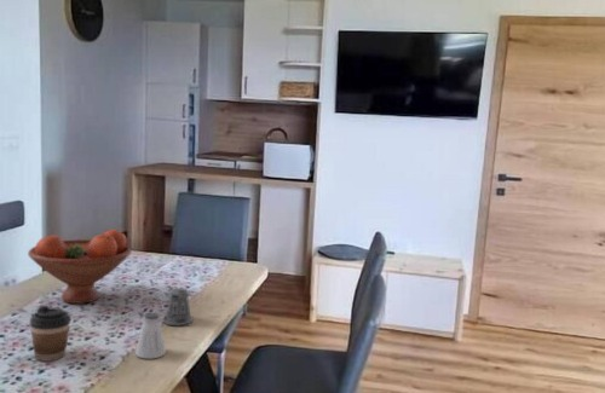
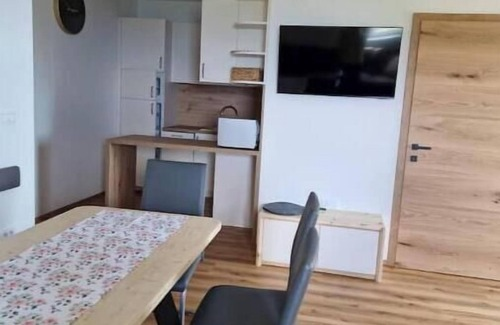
- fruit bowl [27,229,132,305]
- pepper shaker [161,284,194,326]
- coffee cup [29,305,71,363]
- saltshaker [134,311,167,360]
